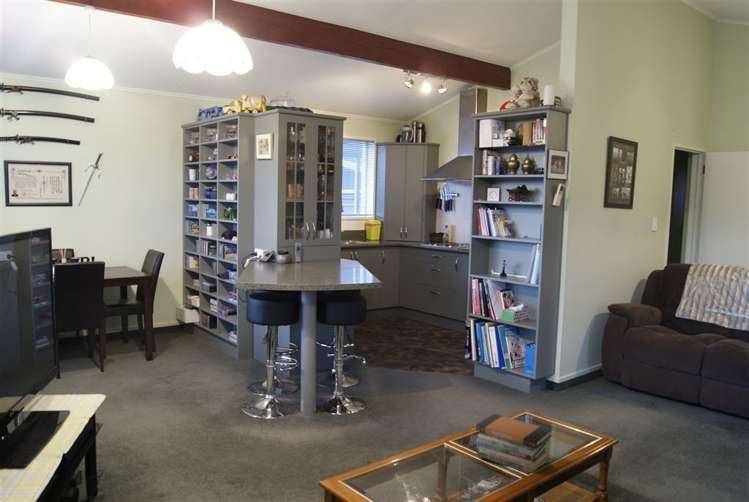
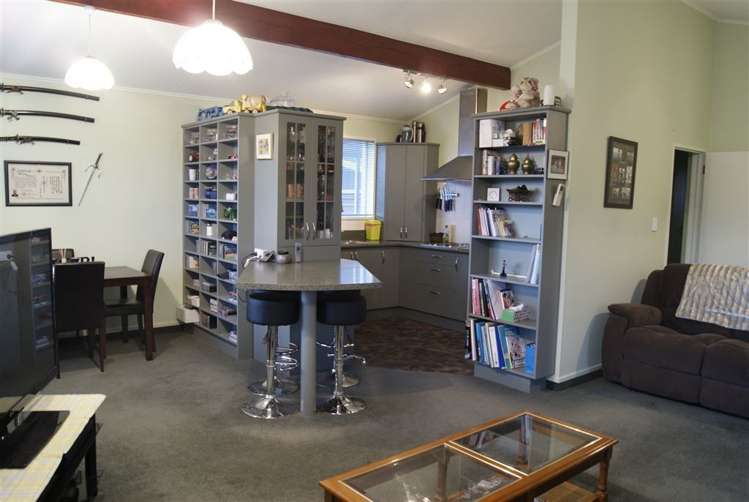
- book stack [475,413,553,474]
